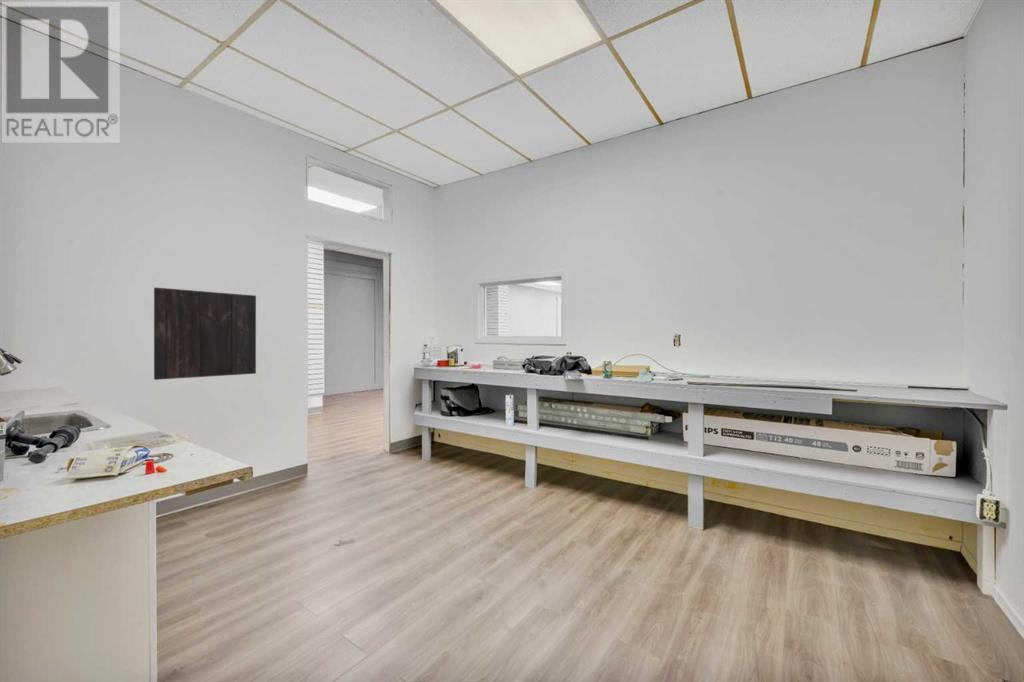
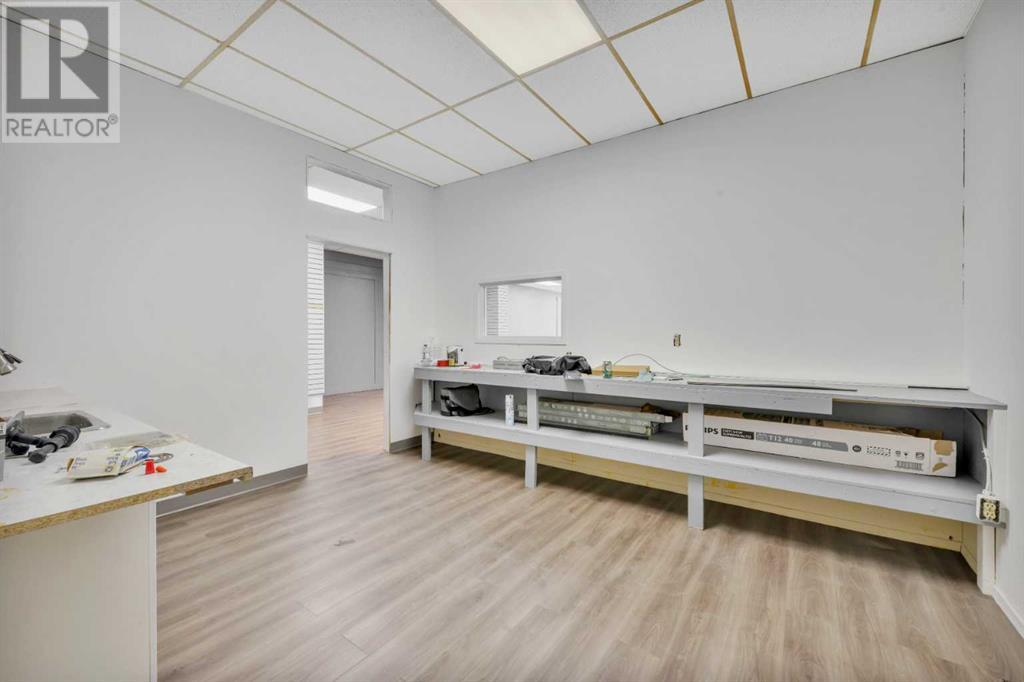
- display panel [153,286,257,381]
